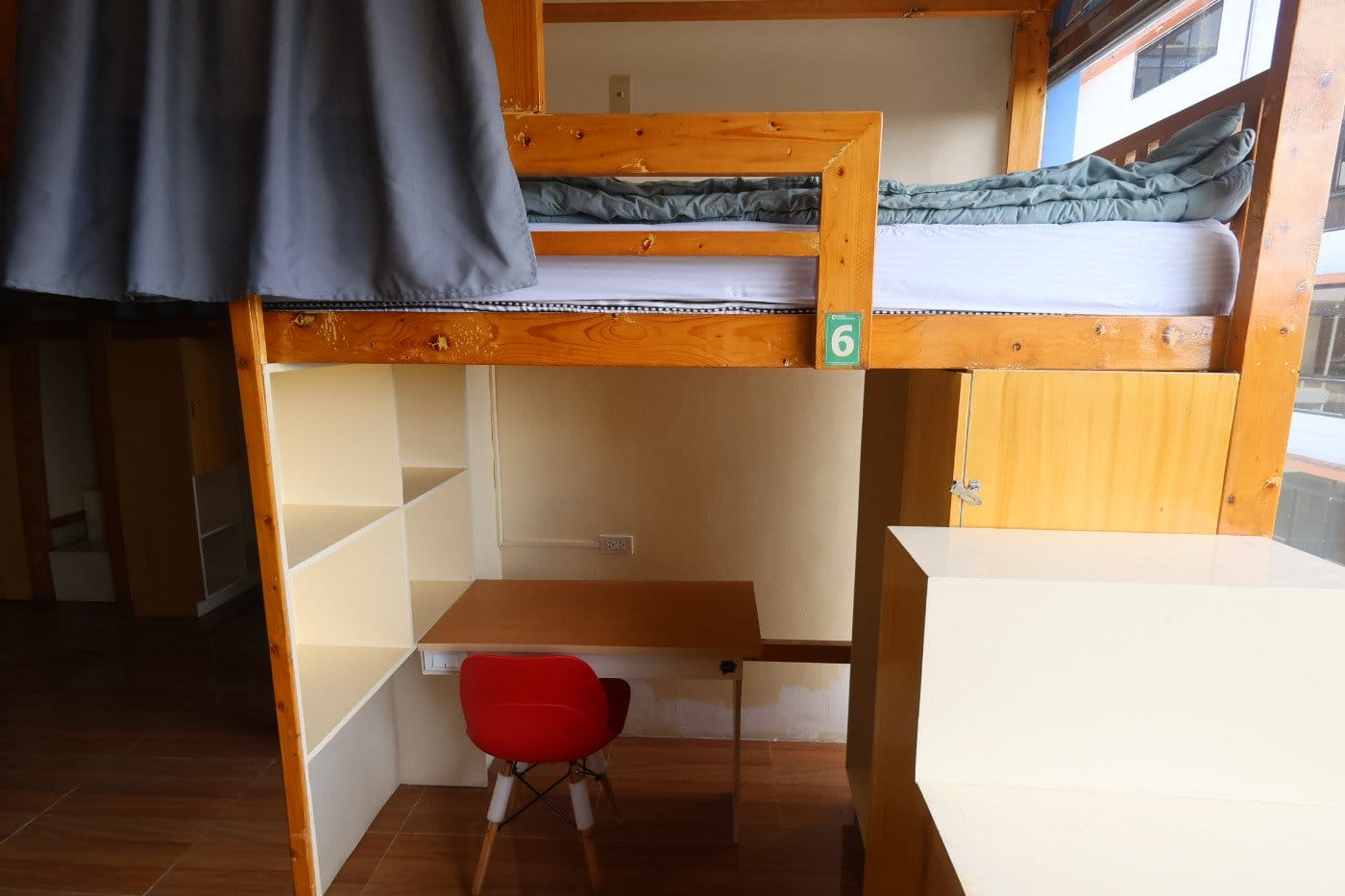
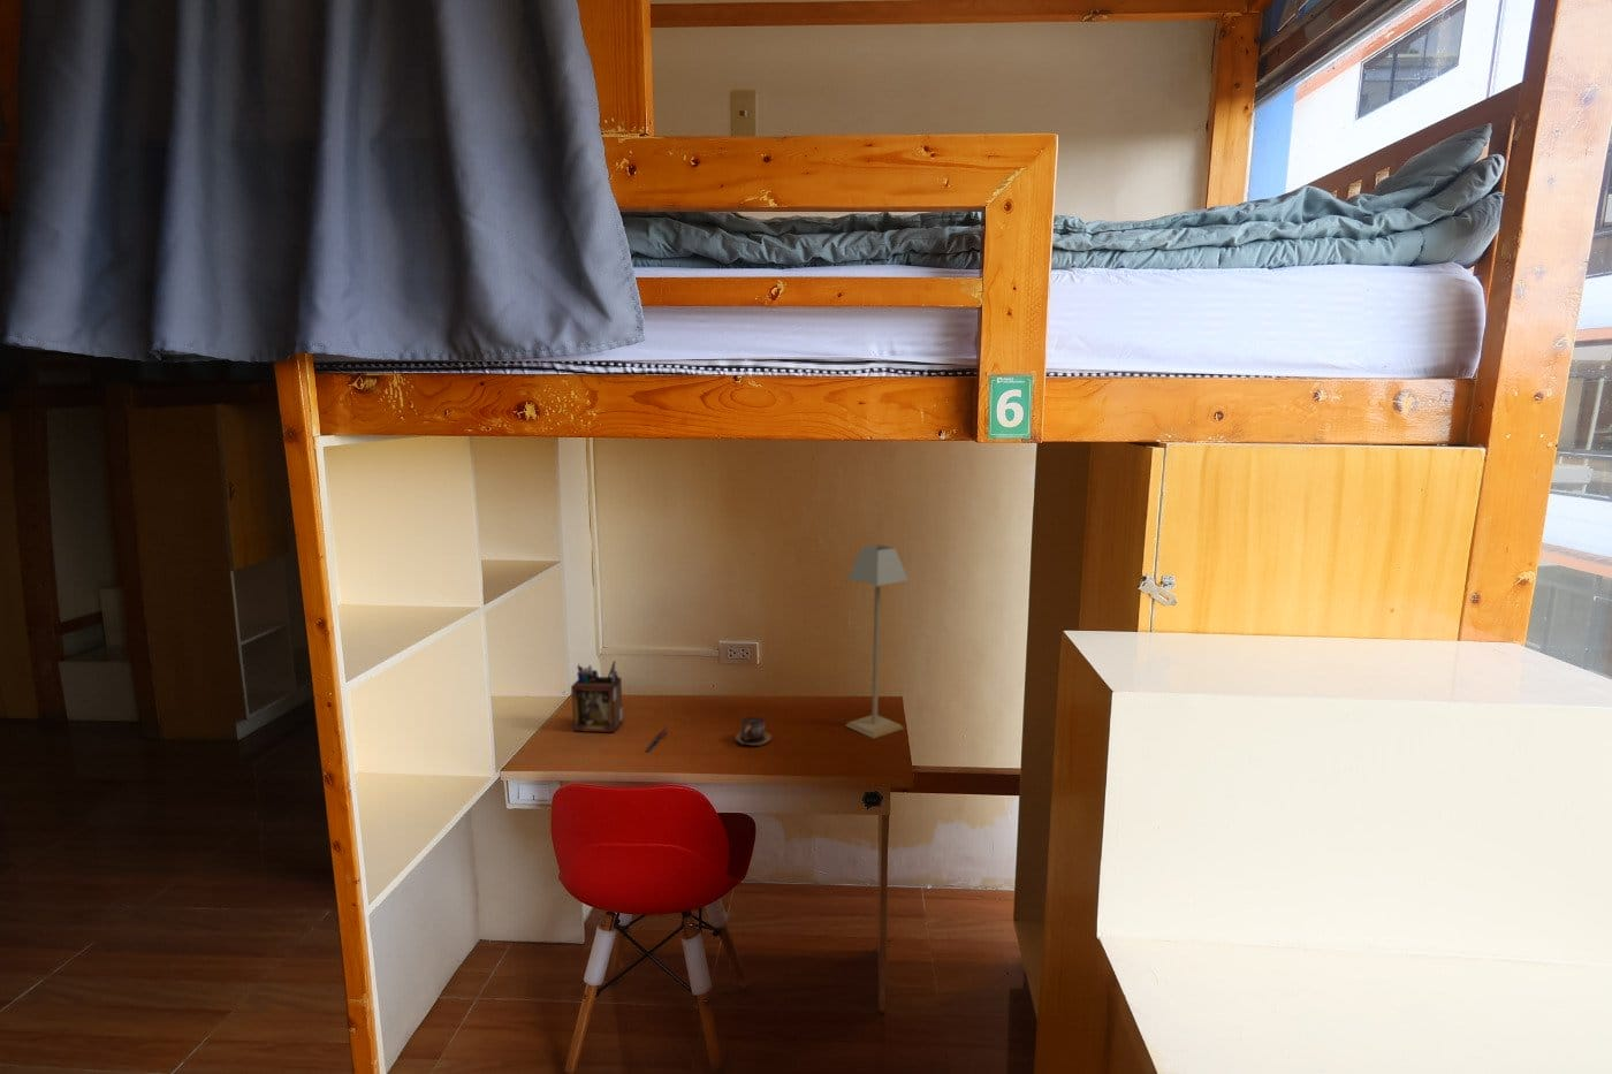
+ pen [646,726,669,753]
+ desk organizer [570,659,624,734]
+ table lamp [844,543,910,740]
+ cup [735,716,773,747]
